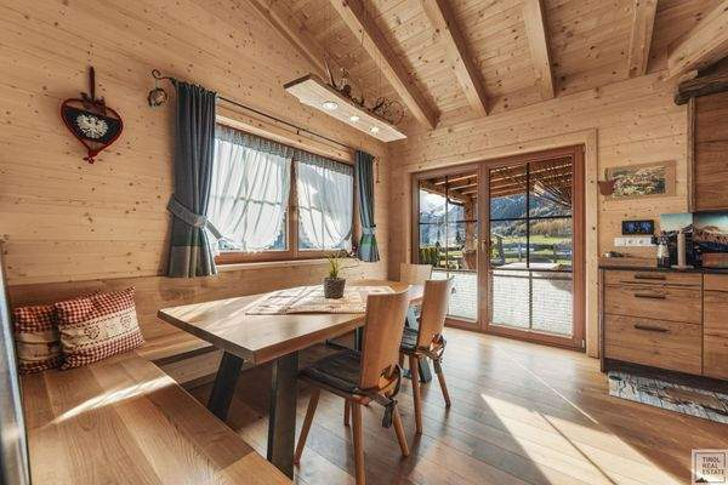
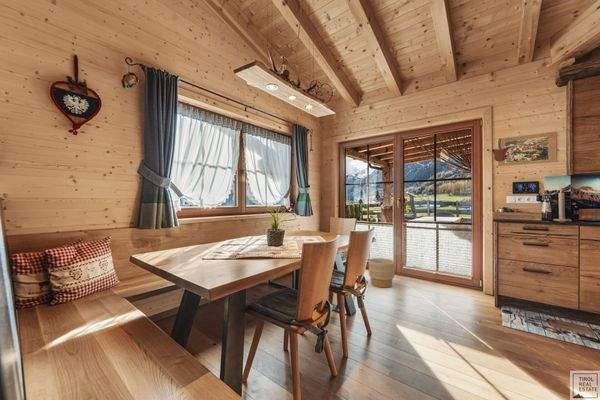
+ planter [368,257,396,288]
